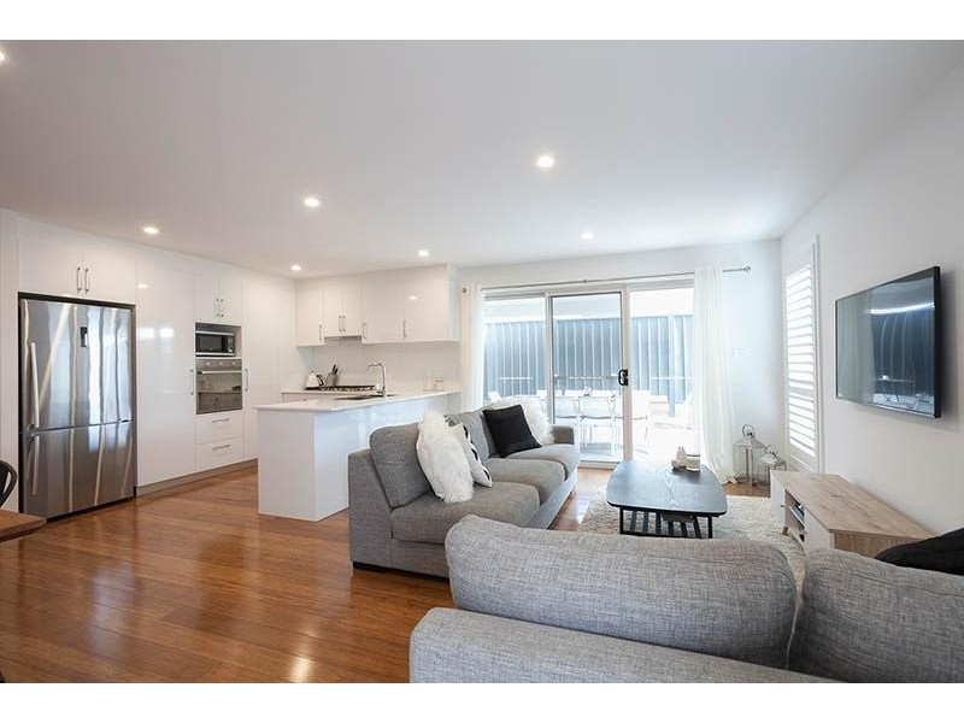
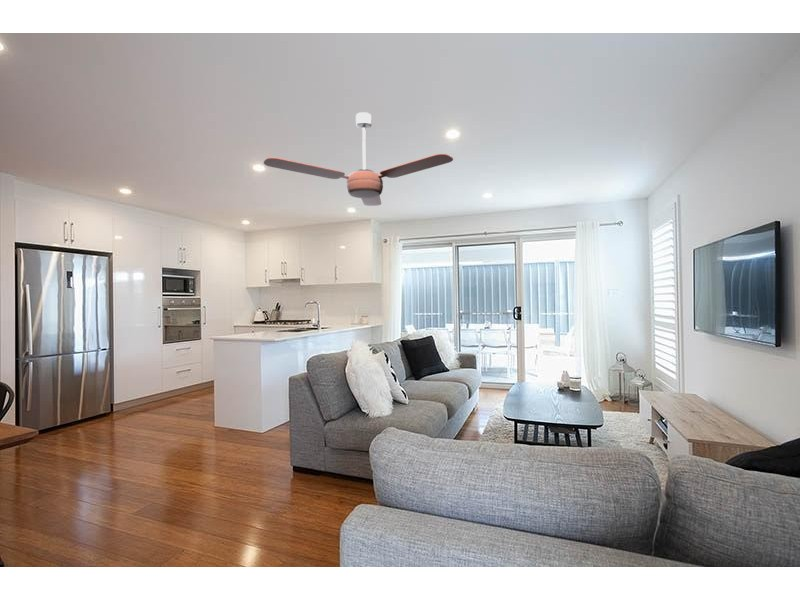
+ ceiling fan [263,111,454,207]
